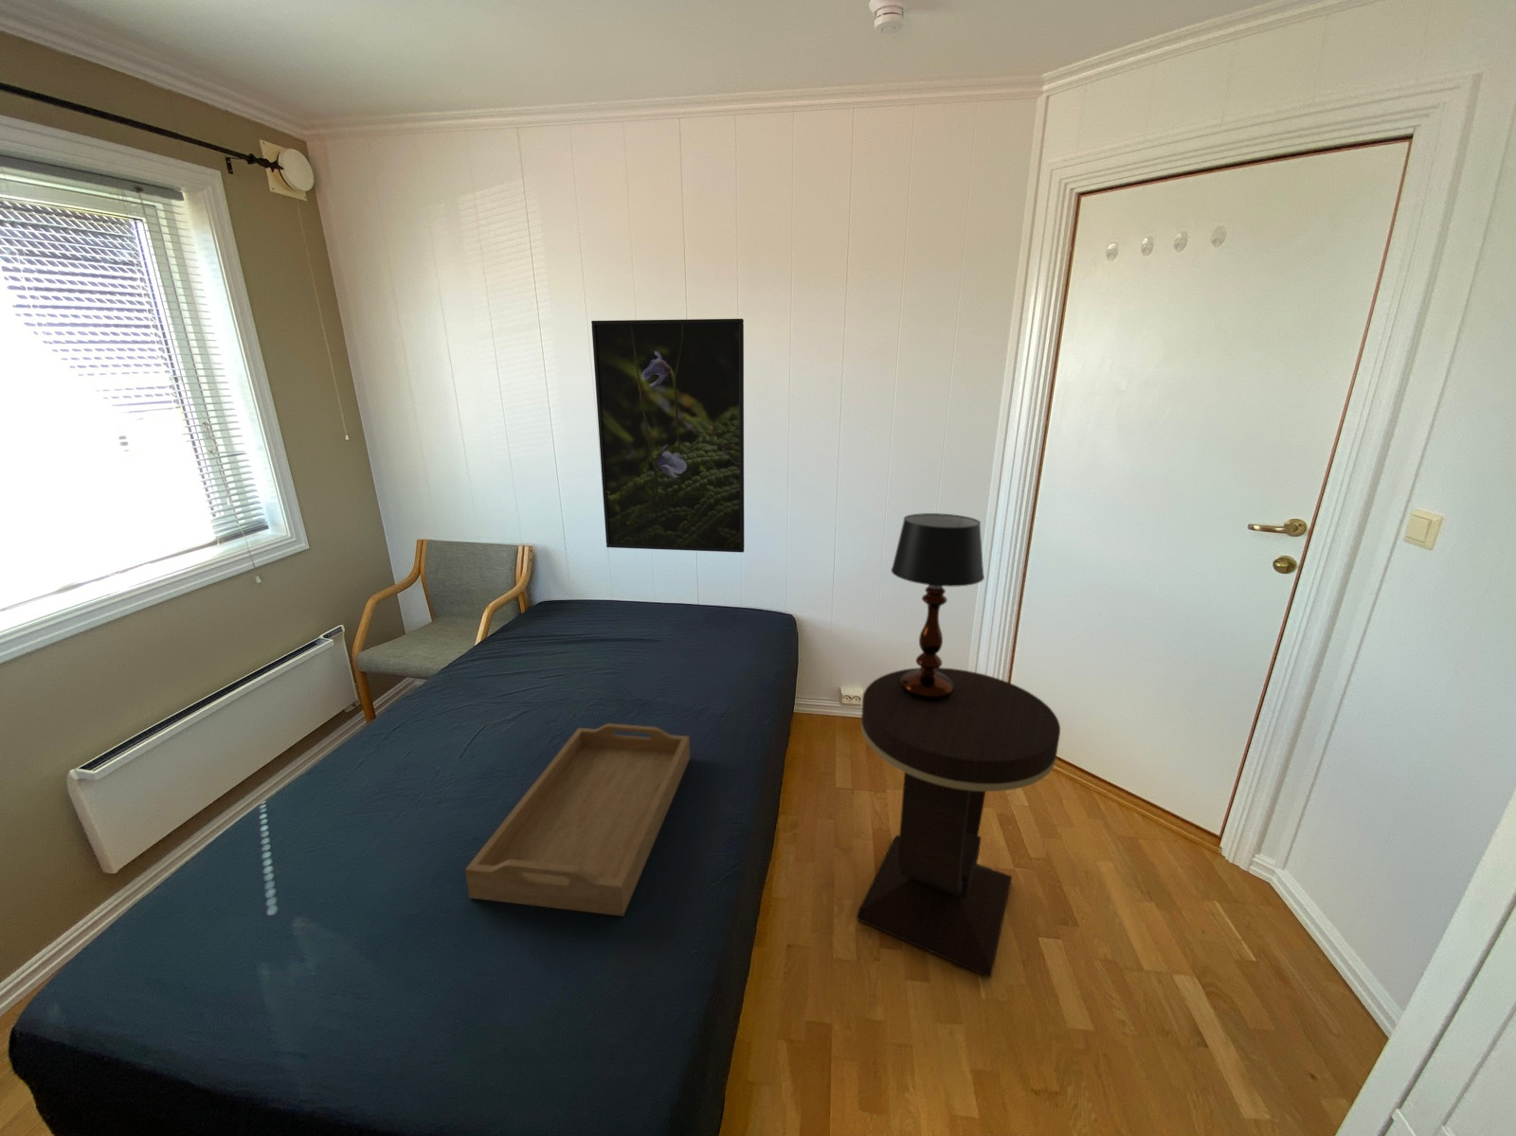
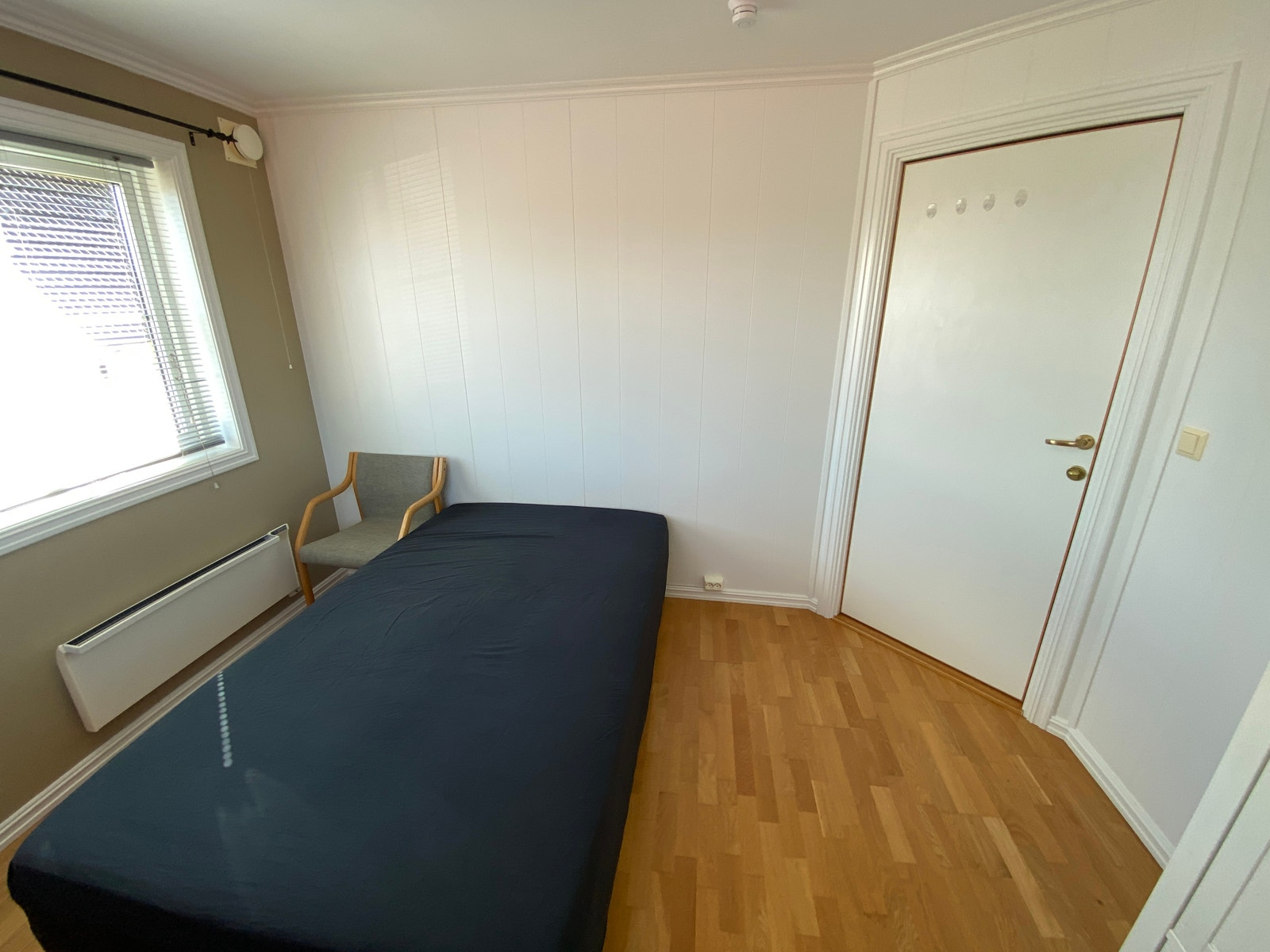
- table lamp [891,512,985,702]
- serving tray [464,722,691,918]
- side table [857,667,1061,980]
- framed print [591,319,745,554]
